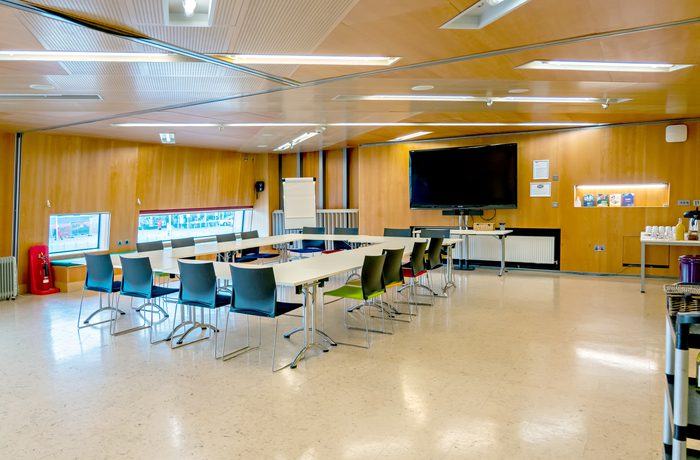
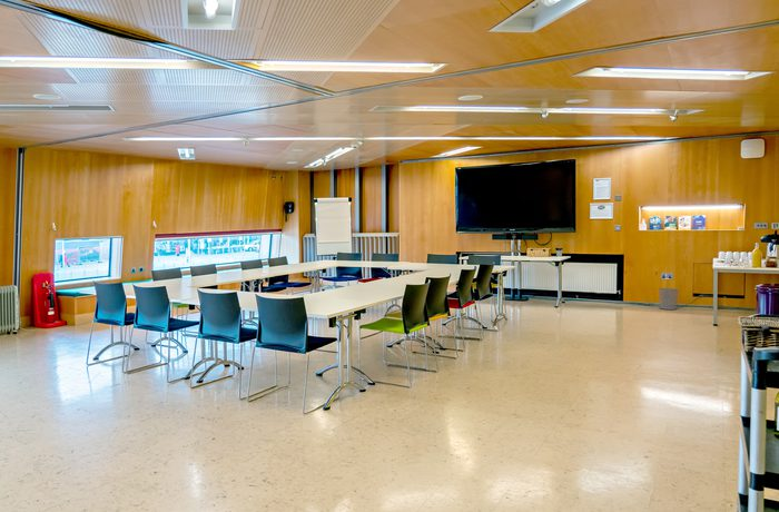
+ waste bin [658,287,679,311]
